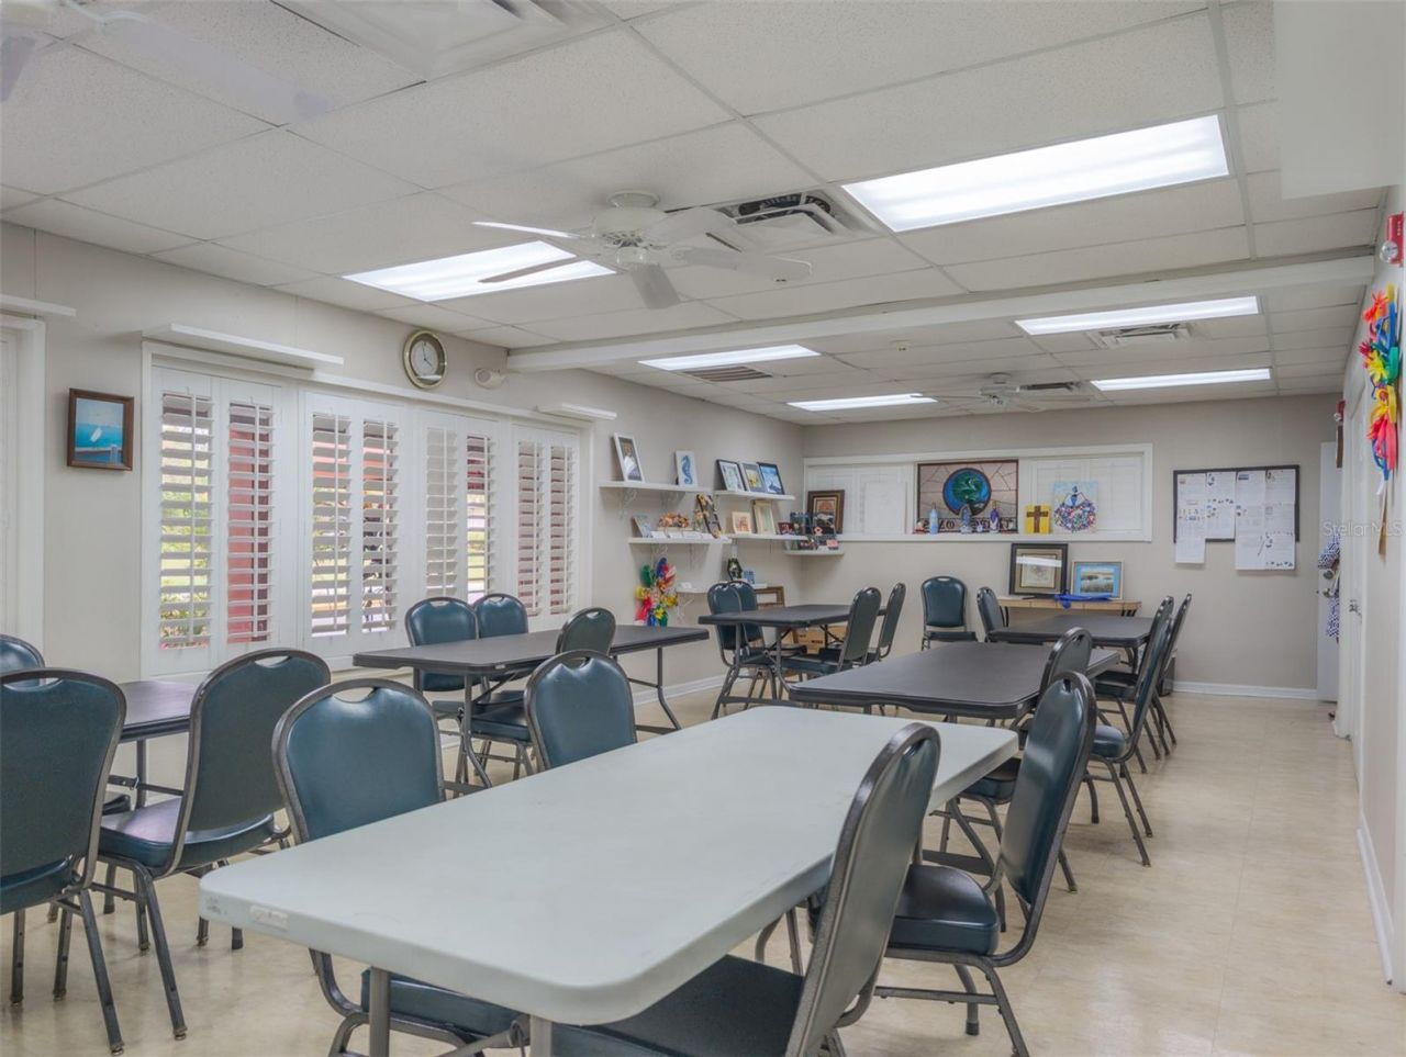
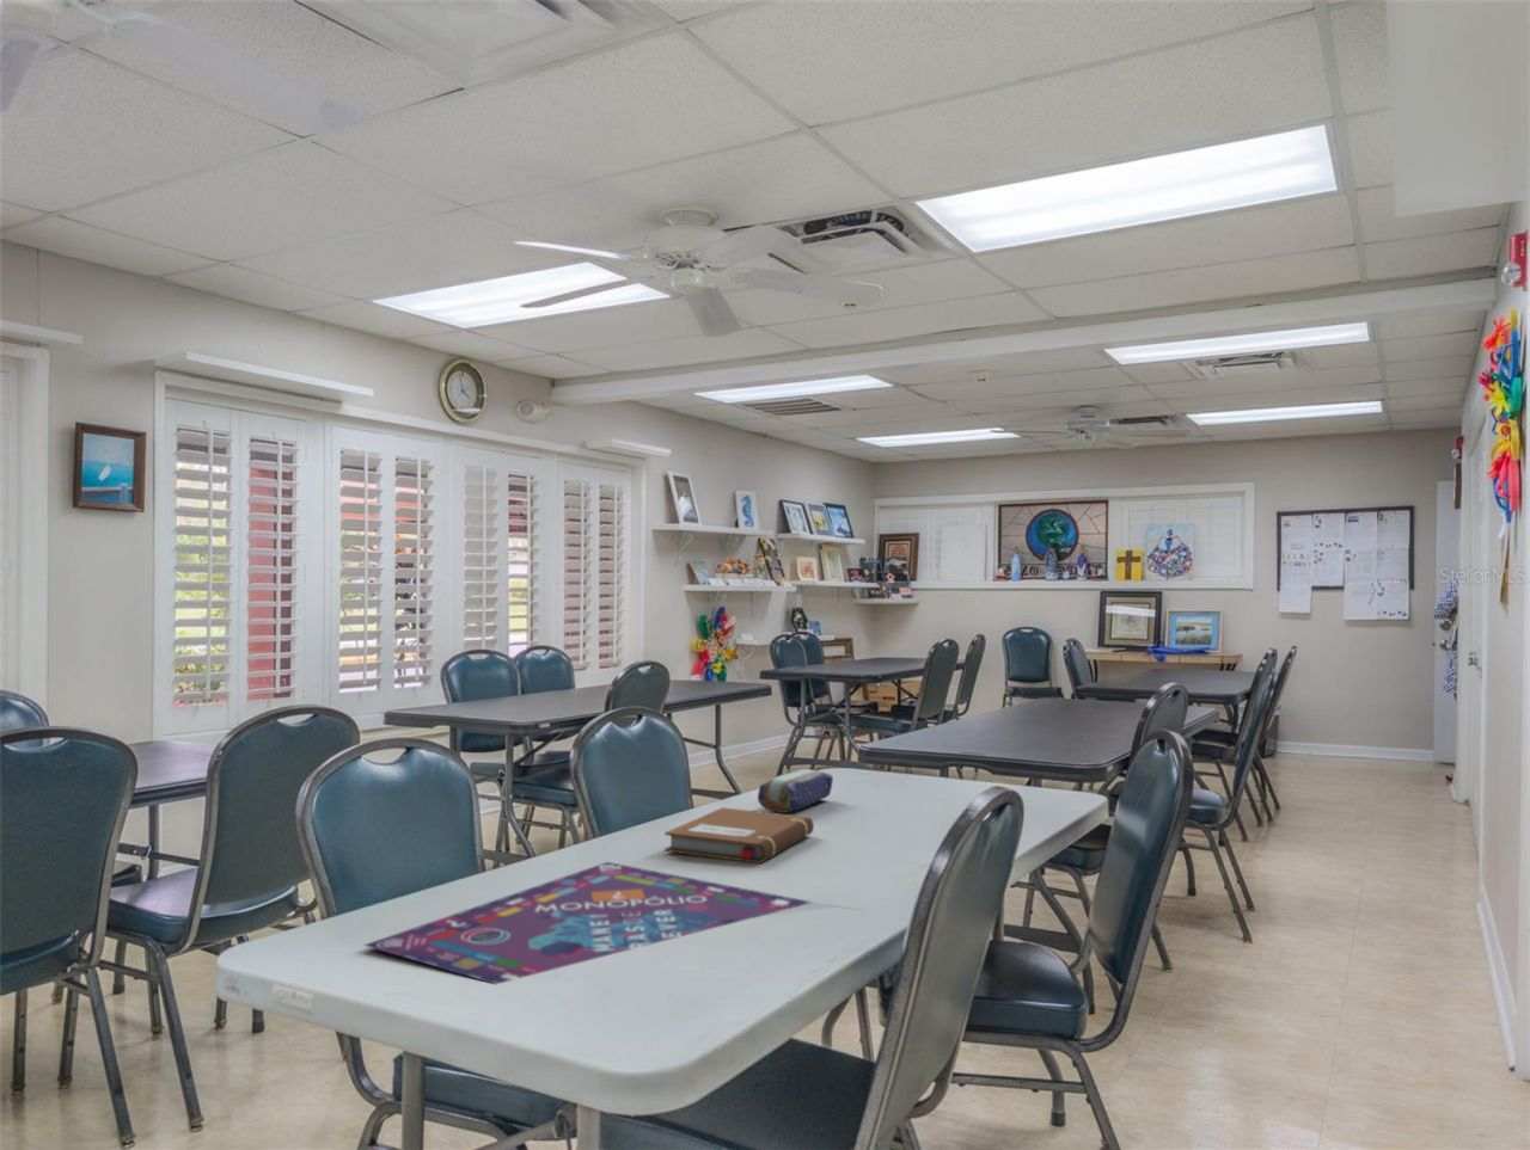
+ pencil case [757,768,834,814]
+ notebook [663,806,816,865]
+ gameboard [363,861,816,986]
